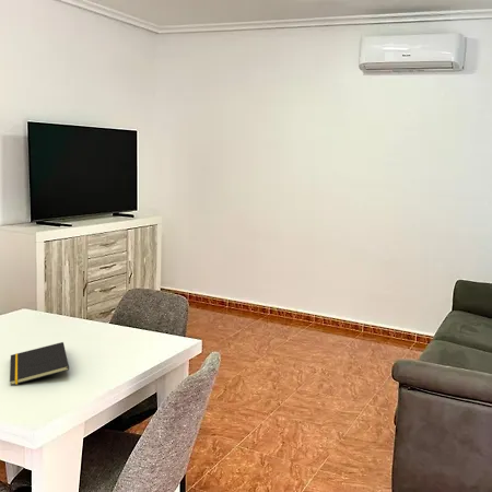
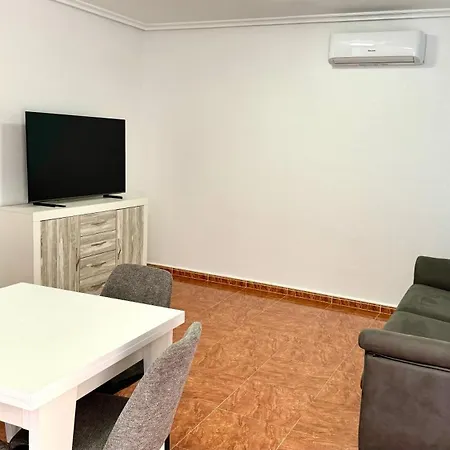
- notepad [9,341,70,386]
